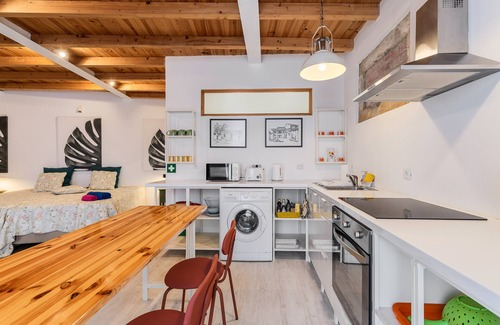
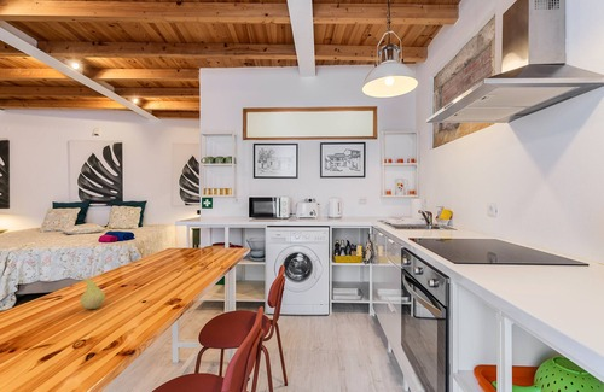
+ fruit [76,275,106,310]
